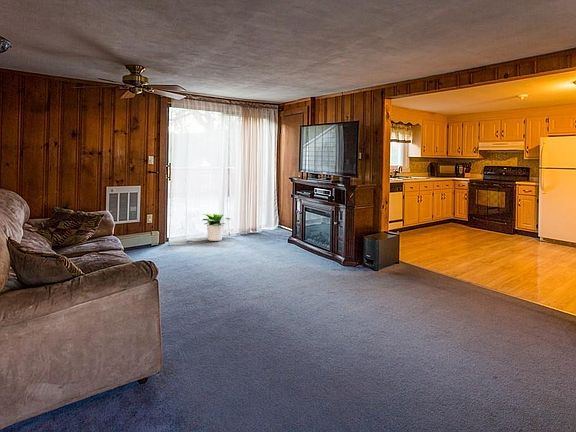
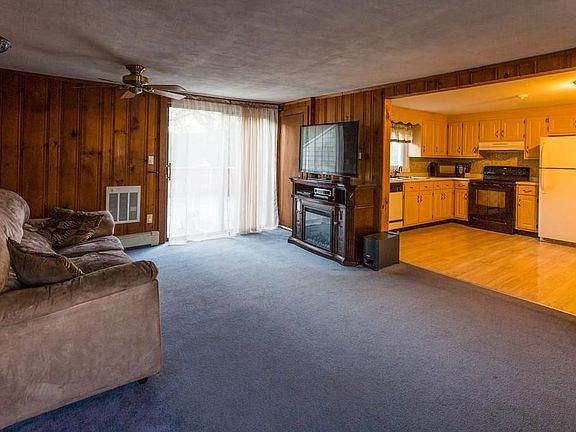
- potted plant [201,213,231,242]
